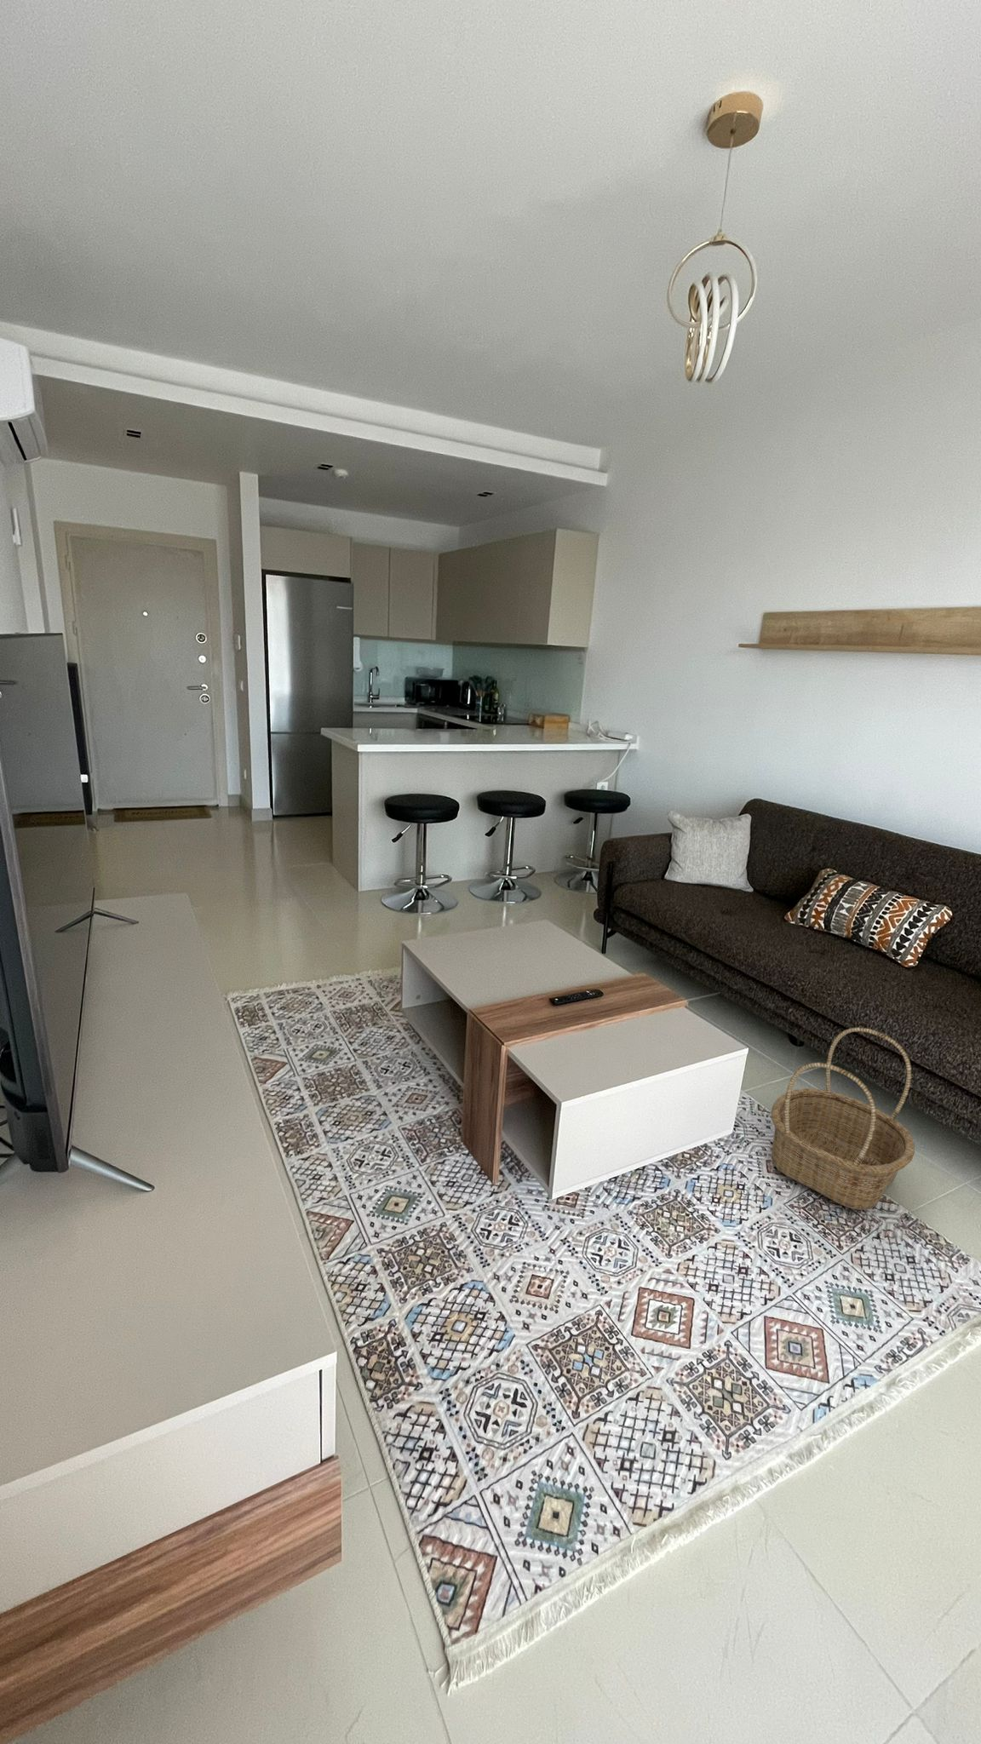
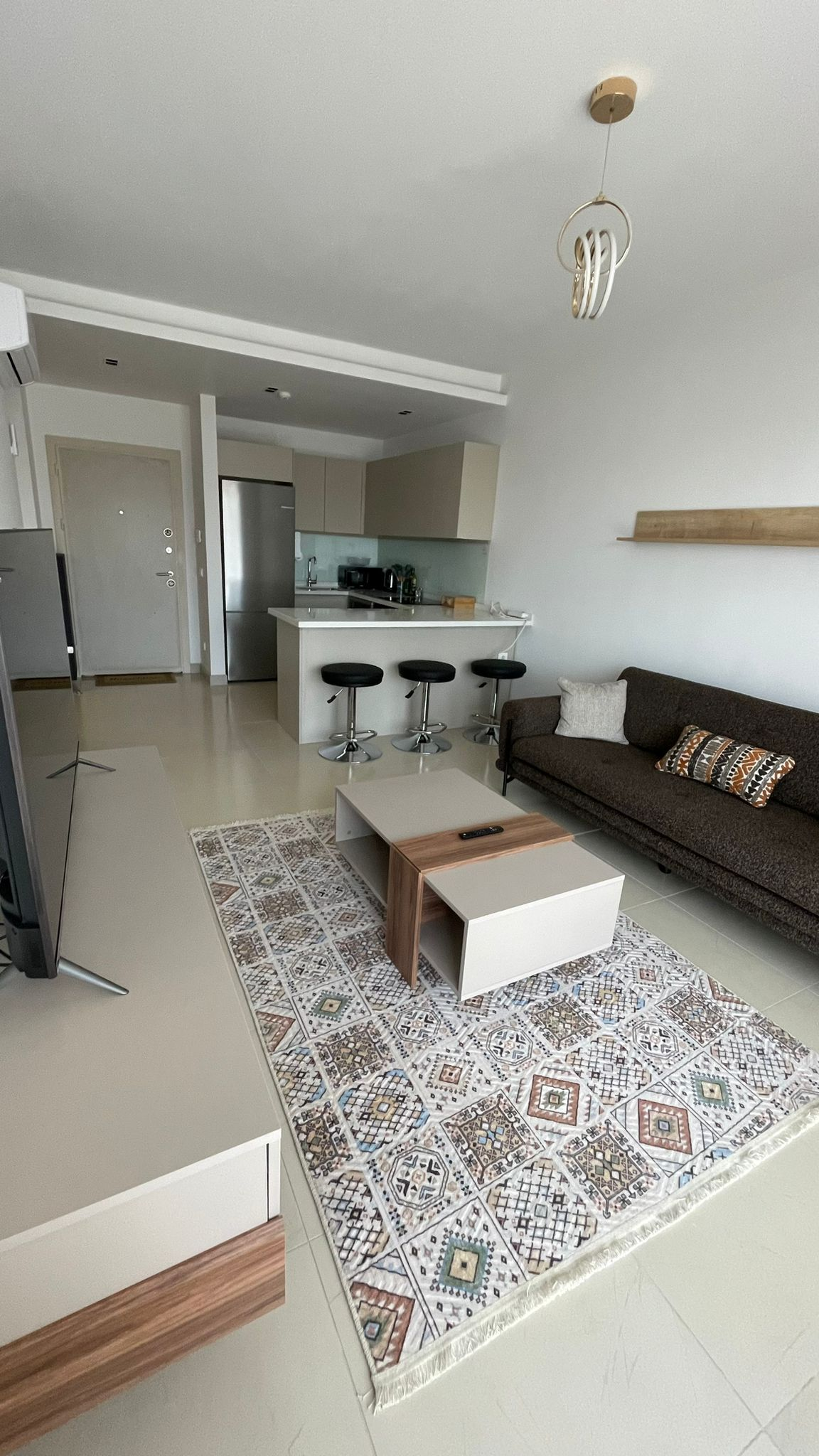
- basket [770,1027,915,1211]
